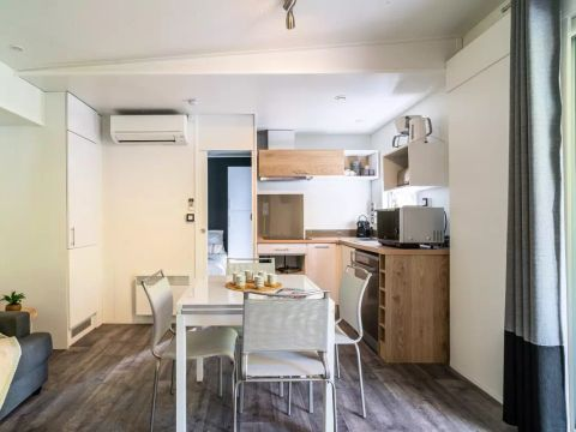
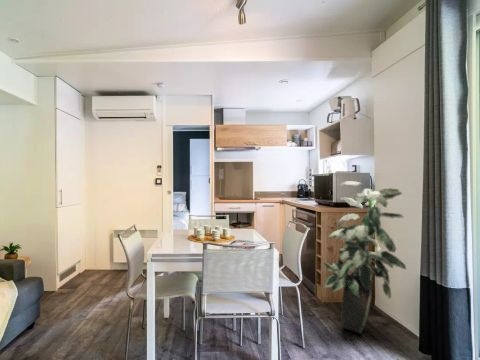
+ indoor plant [322,180,407,334]
